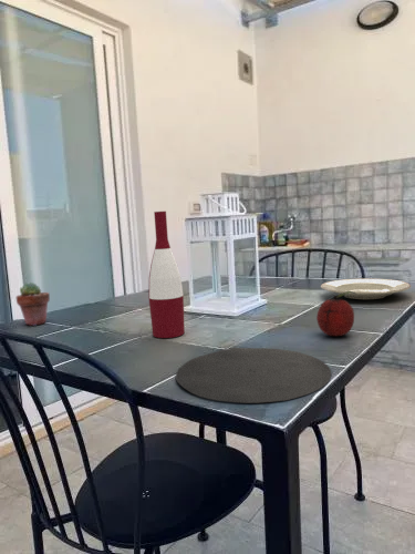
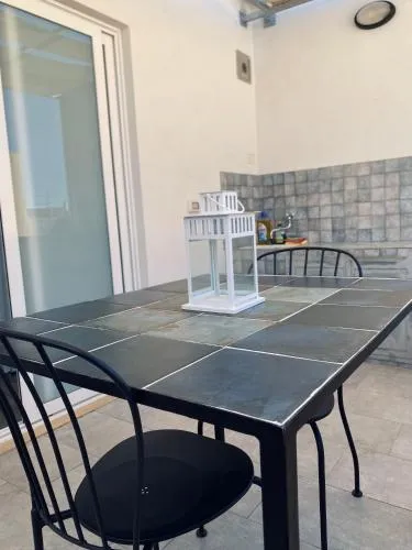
- plate [175,347,332,404]
- alcohol [147,211,186,339]
- fruit [315,291,355,337]
- potted succulent [15,281,51,327]
- plate [320,277,413,300]
